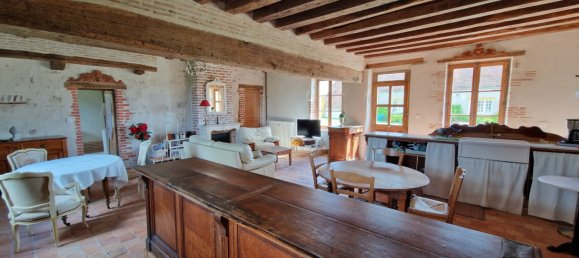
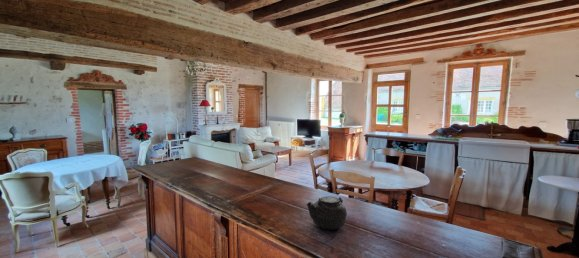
+ teapot [305,196,348,231]
